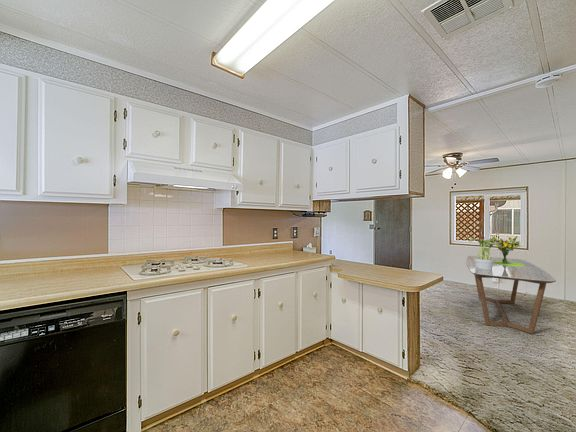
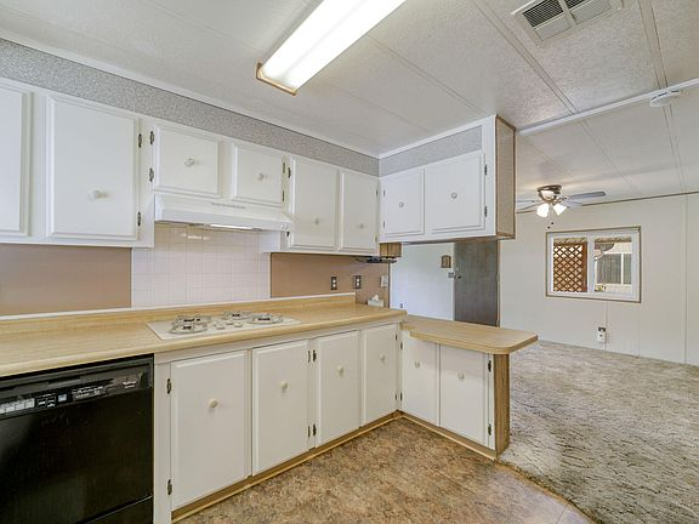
- bouquet [487,235,524,266]
- potted plant [466,236,502,269]
- dining table [465,255,557,335]
